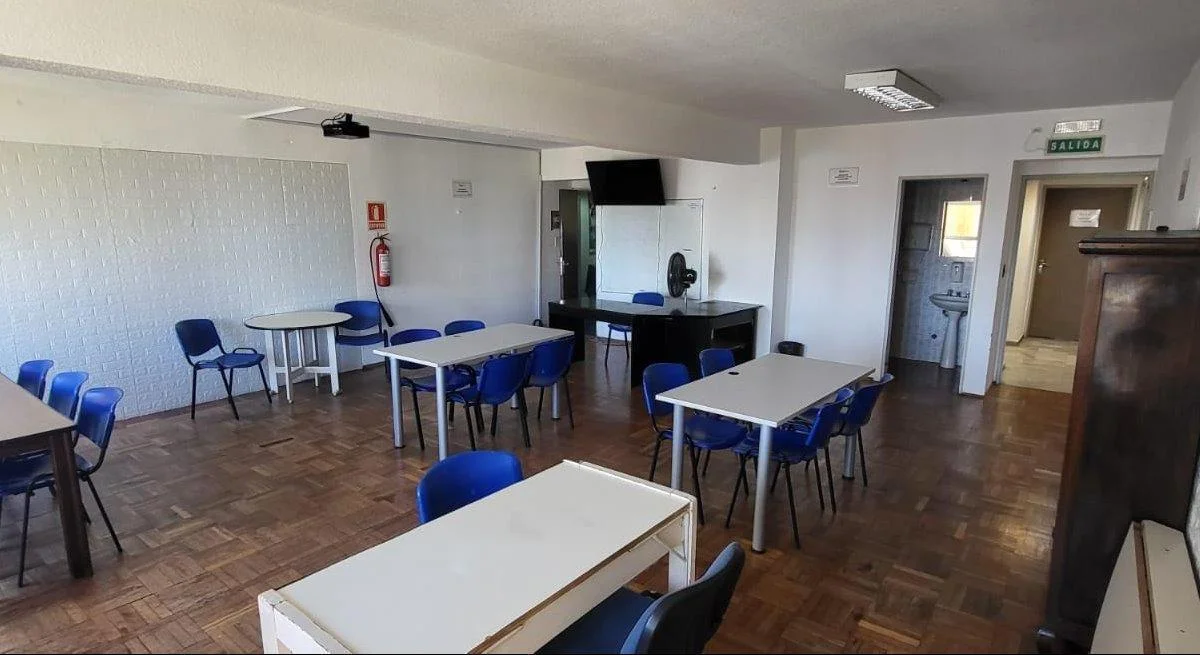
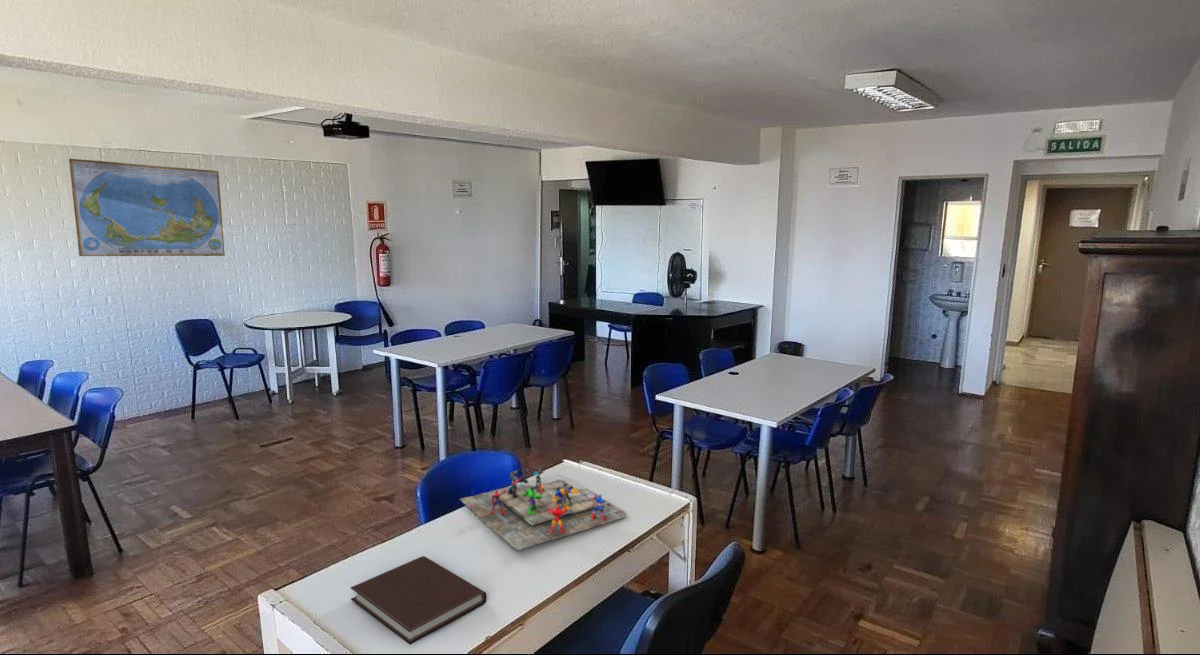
+ world map [68,158,226,257]
+ board game [459,466,627,551]
+ notebook [349,555,487,646]
